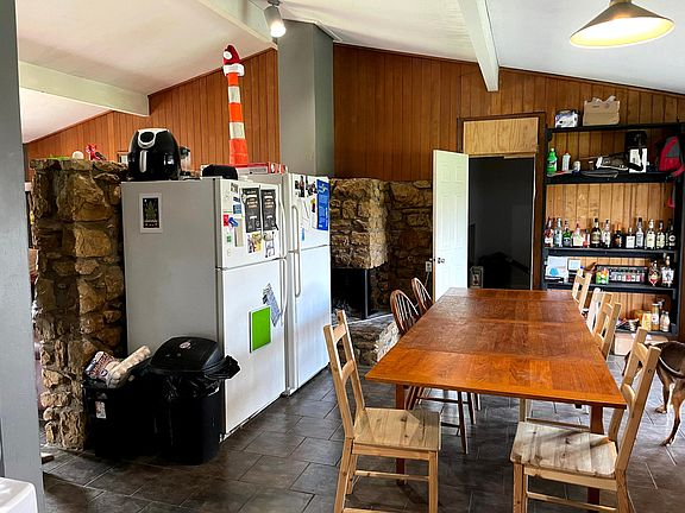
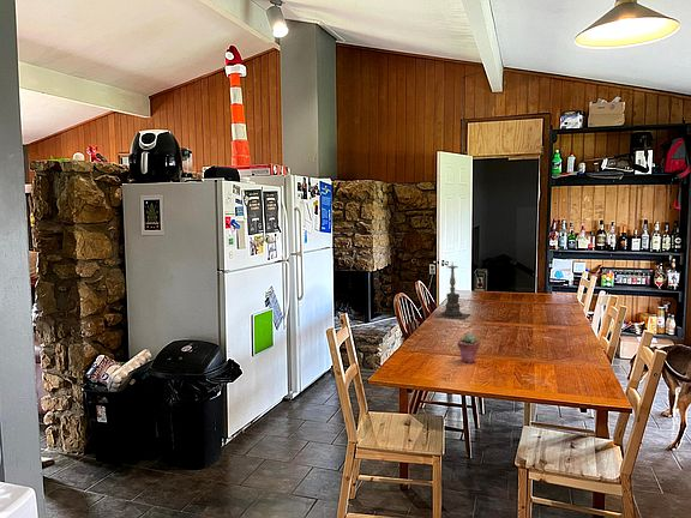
+ candle holder [434,263,471,320]
+ potted succulent [457,332,481,365]
